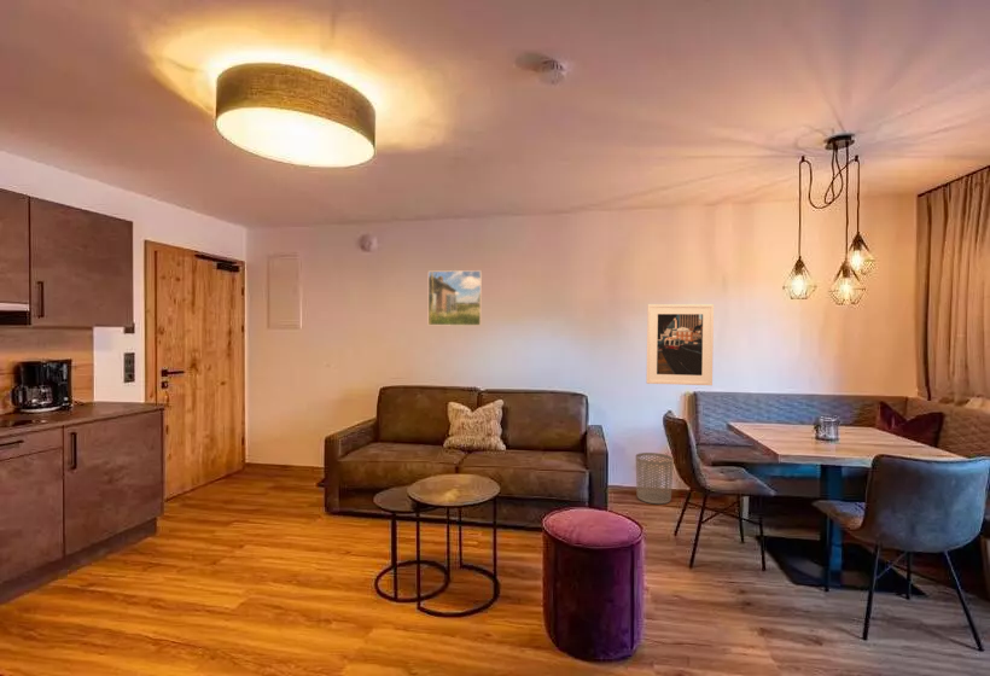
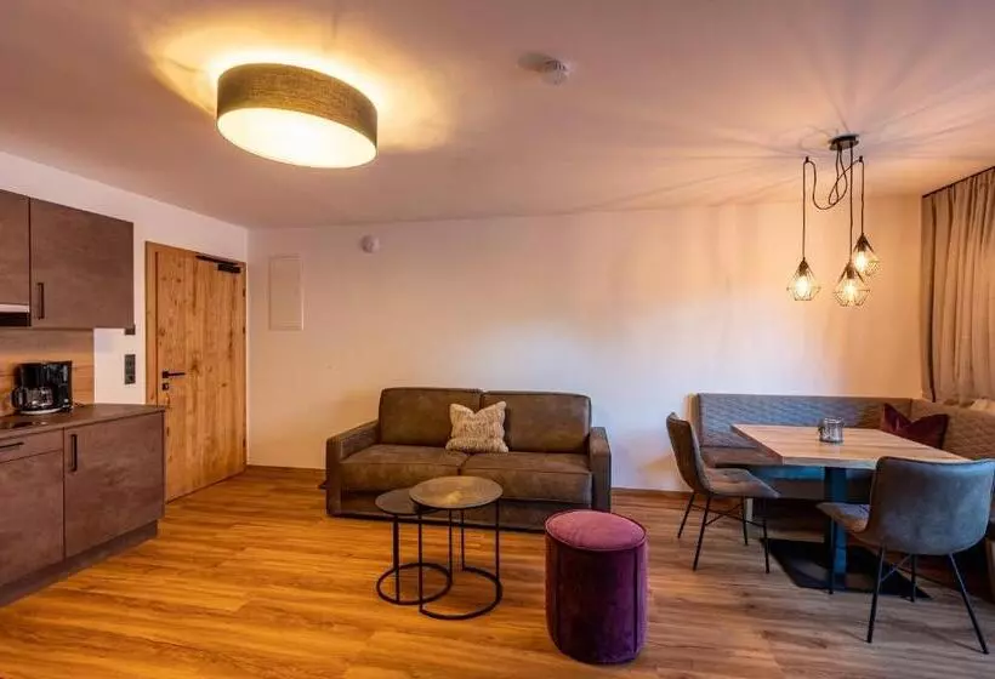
- waste bin [635,451,675,505]
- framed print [645,303,715,386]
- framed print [427,269,483,327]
